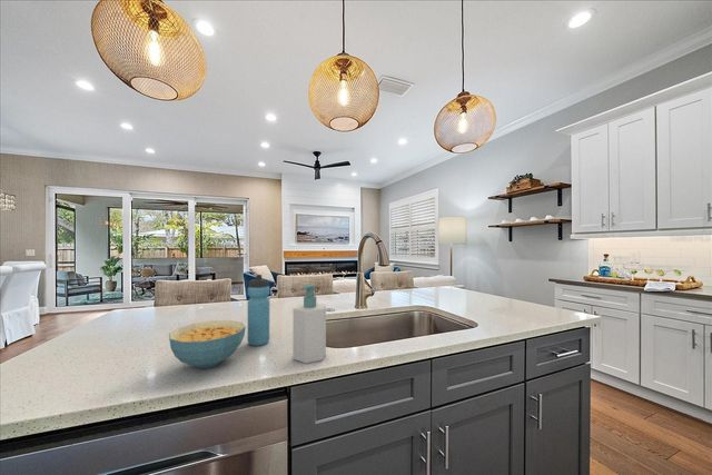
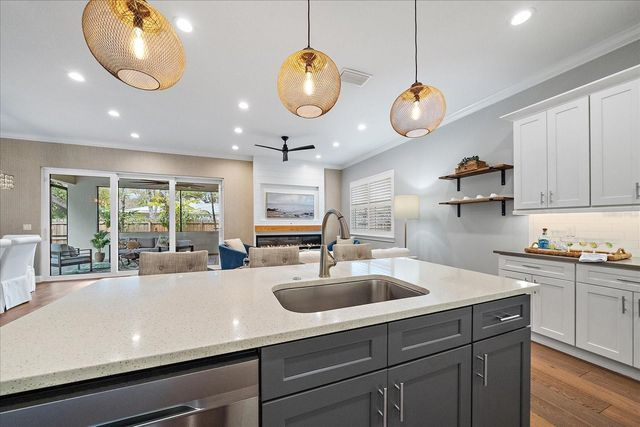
- water bottle [247,274,270,347]
- soap bottle [291,284,327,365]
- cereal bowl [168,319,247,369]
